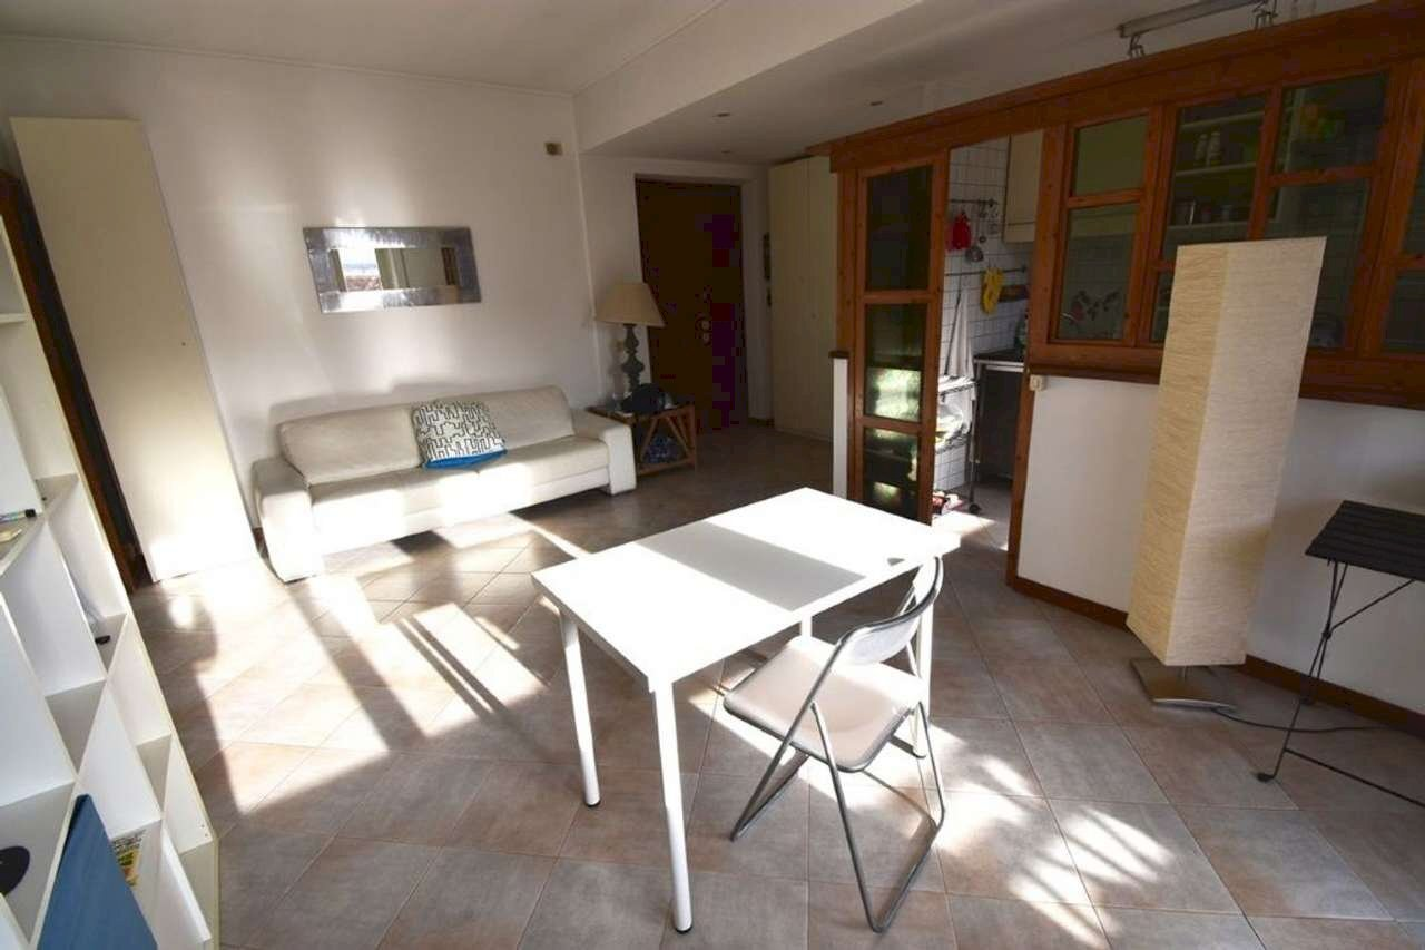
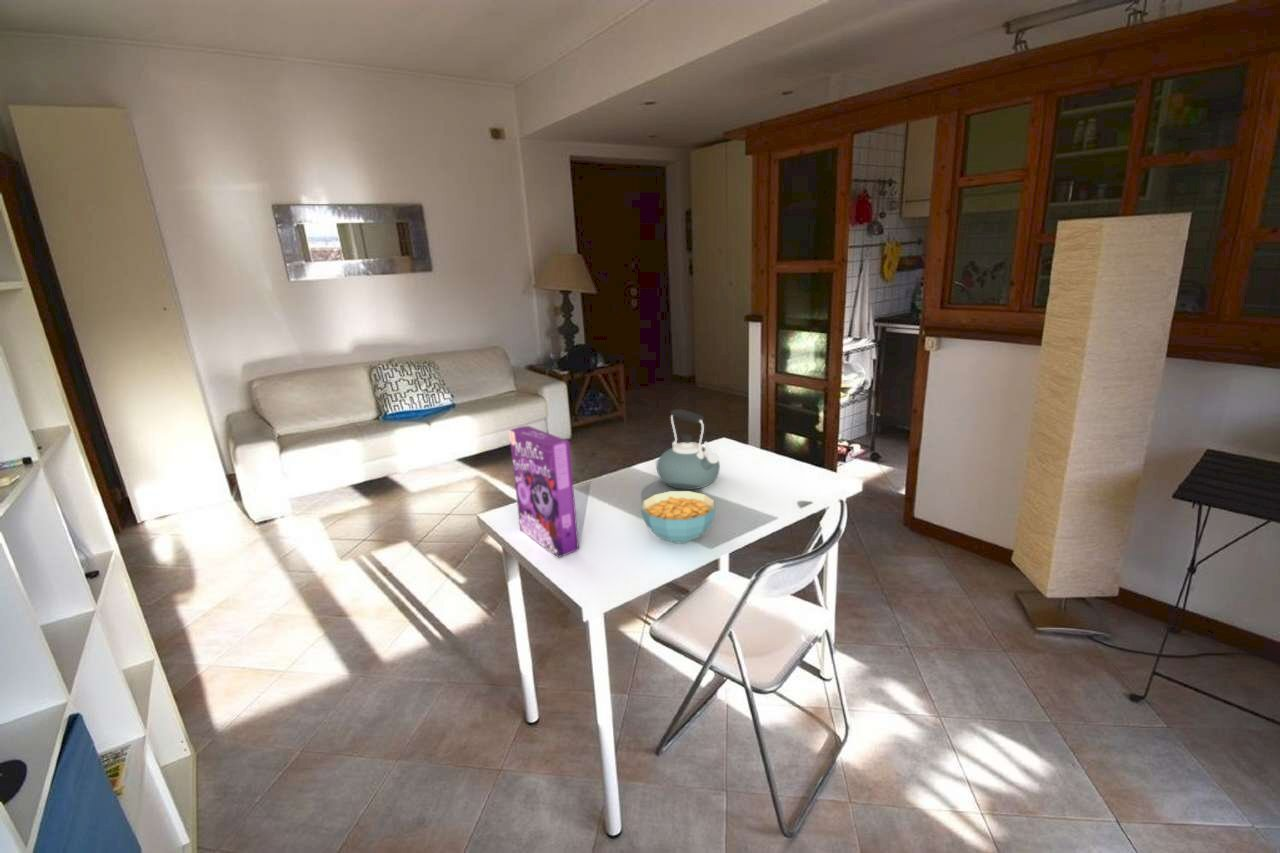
+ kettle [656,408,721,490]
+ cereal box [508,425,580,558]
+ cereal bowl [640,490,716,544]
